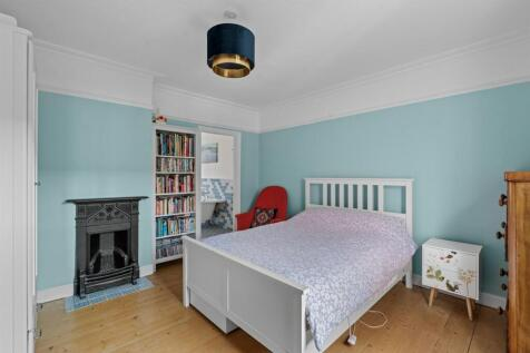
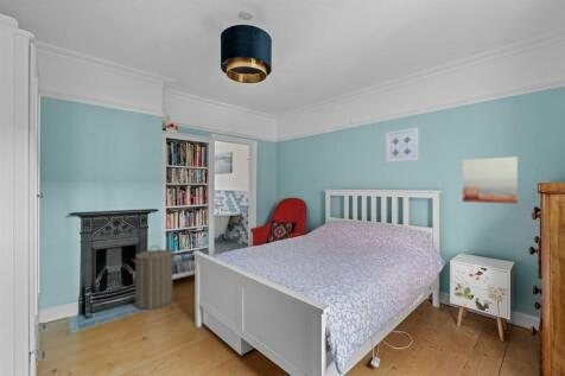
+ laundry hamper [131,244,177,311]
+ wall art [462,155,519,205]
+ wall art [385,127,420,164]
